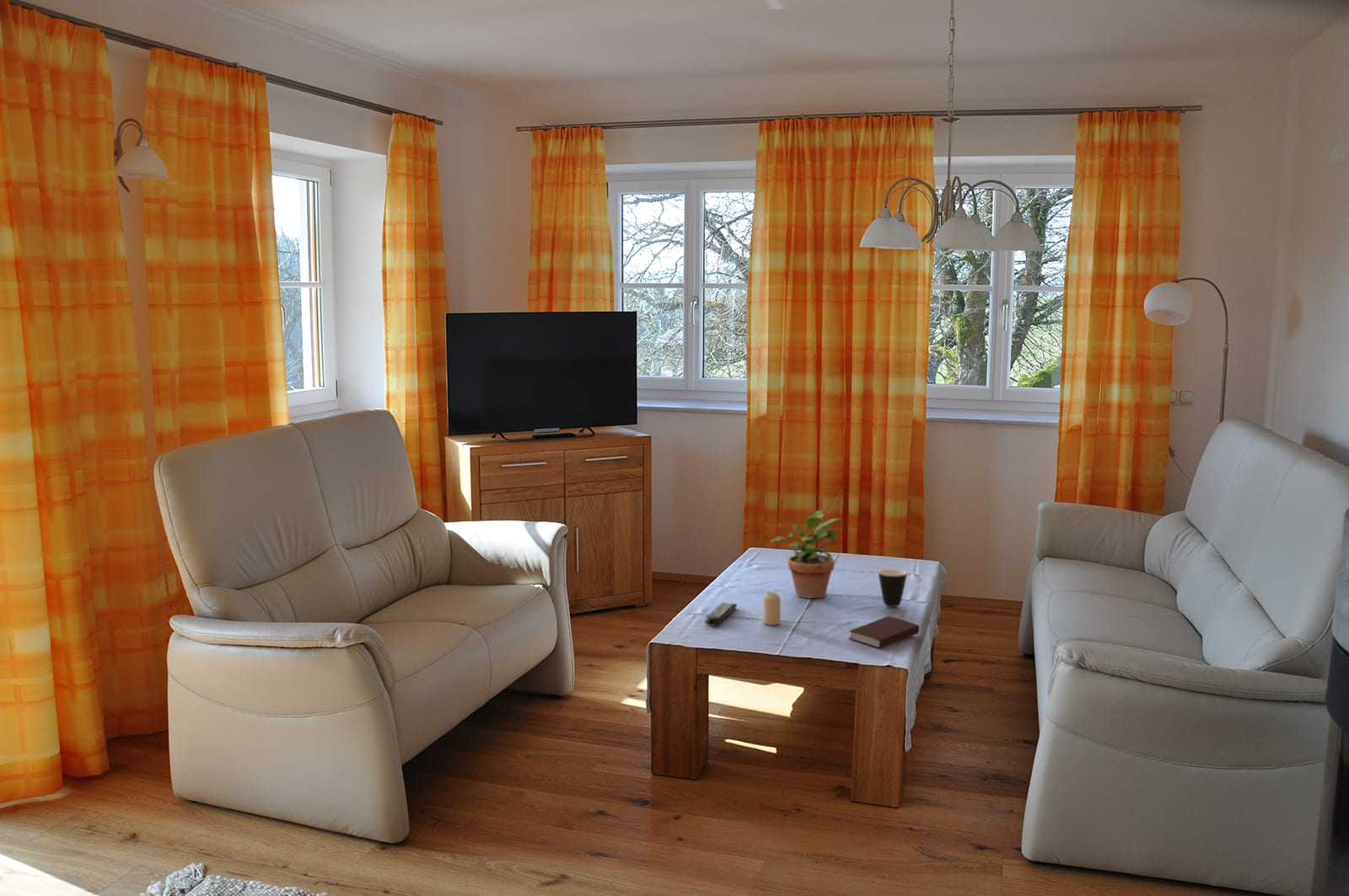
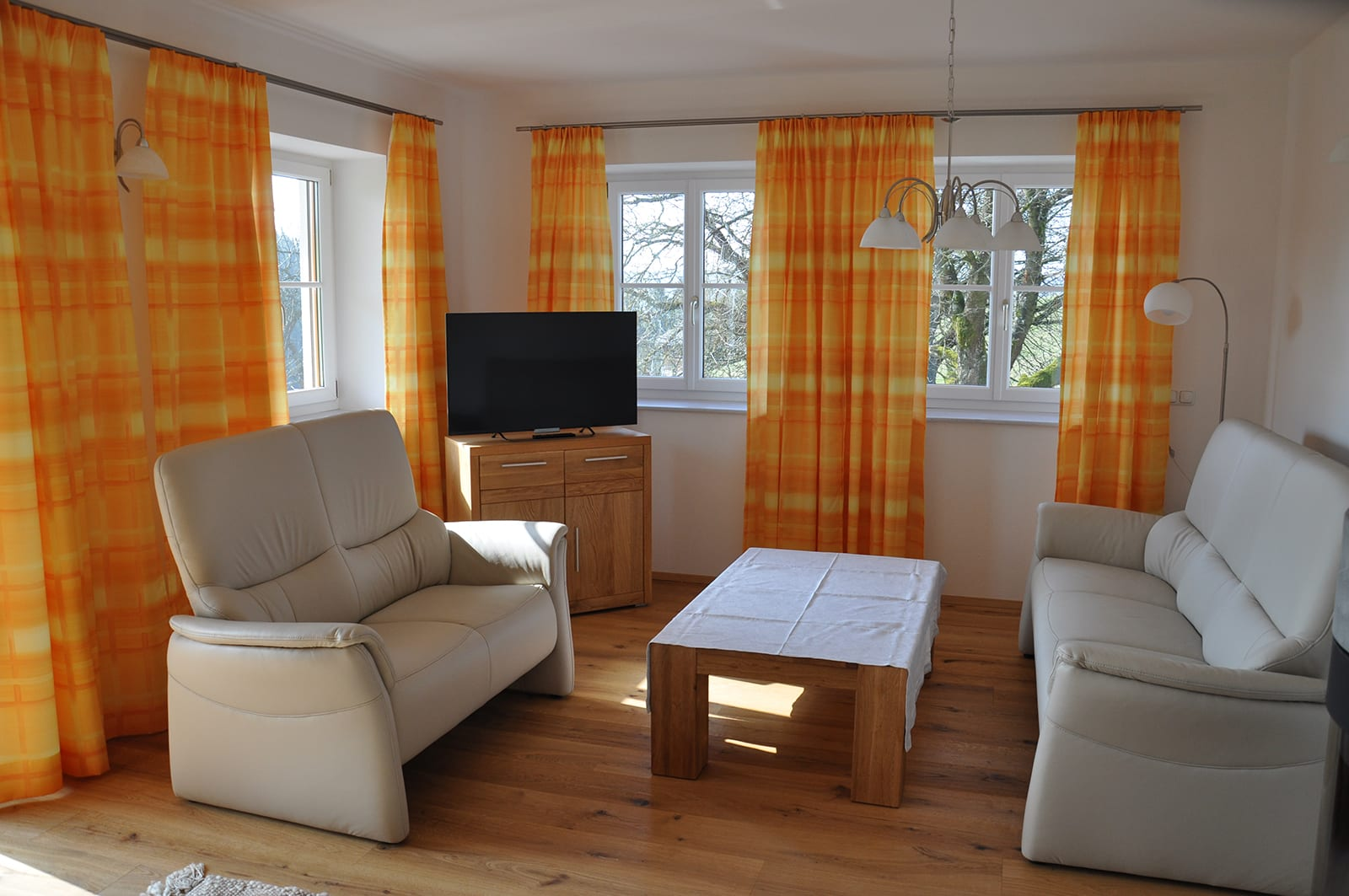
- mug [878,568,908,608]
- potted plant [770,509,841,599]
- remote control [704,602,738,626]
- candle [762,592,782,626]
- book [848,615,920,648]
